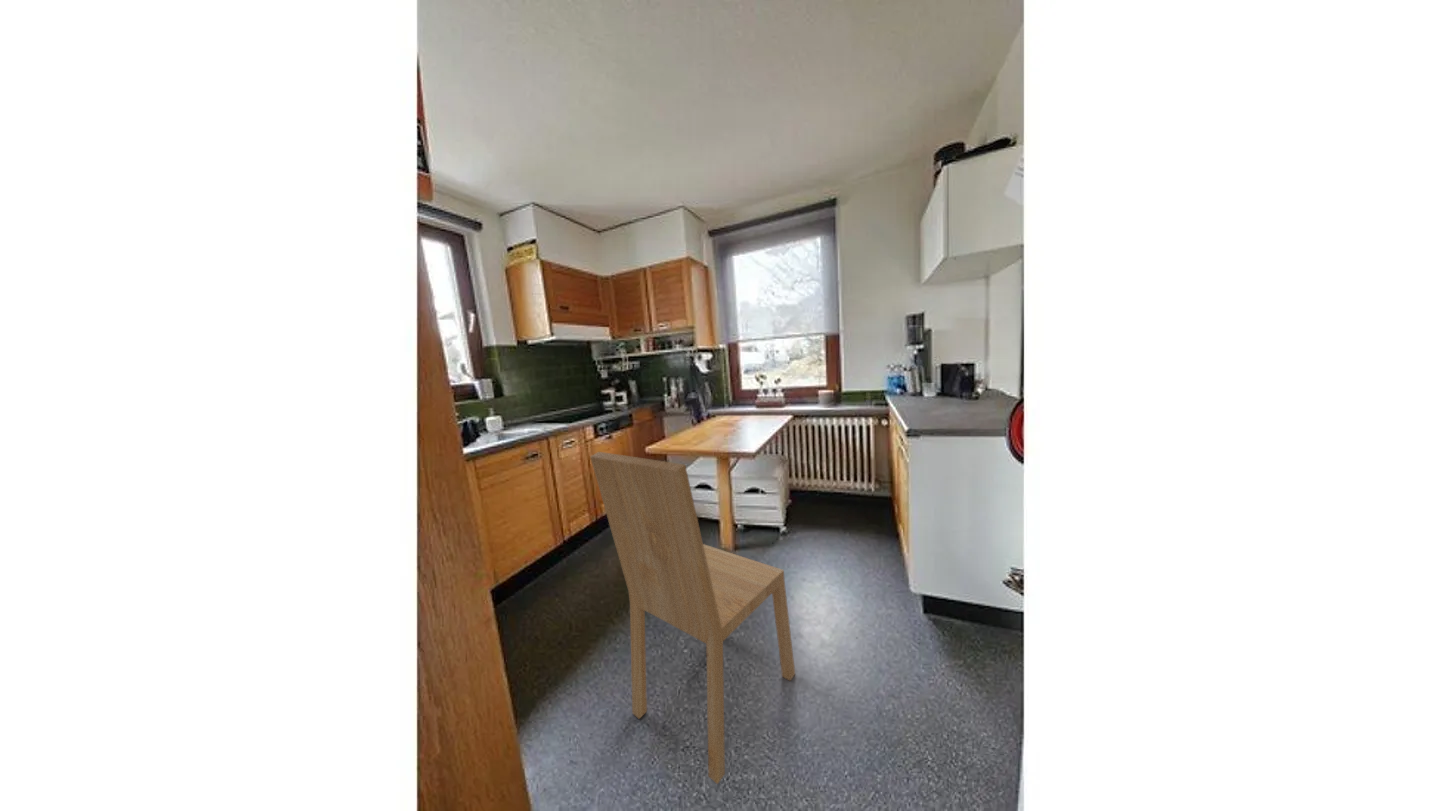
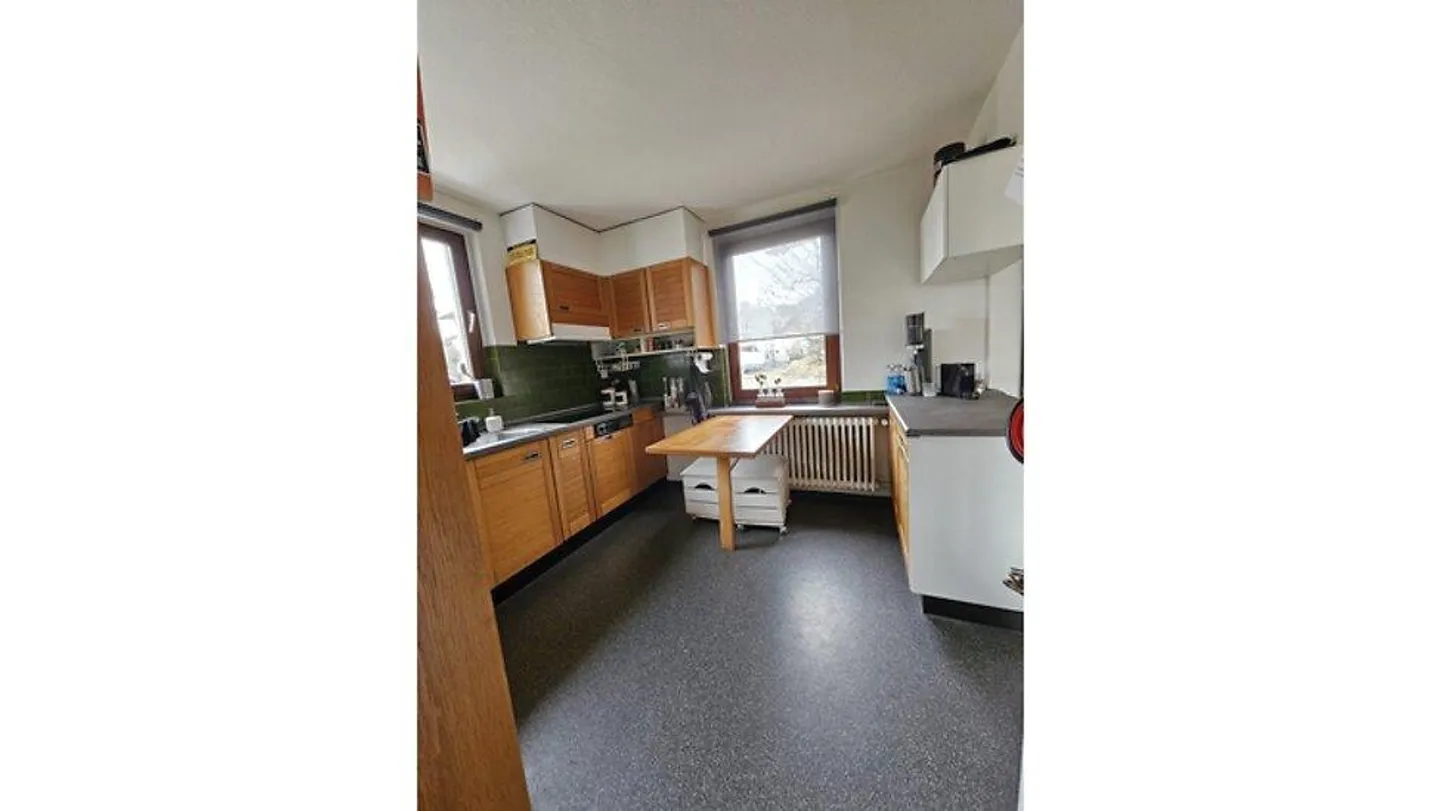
- dining chair [589,451,796,785]
